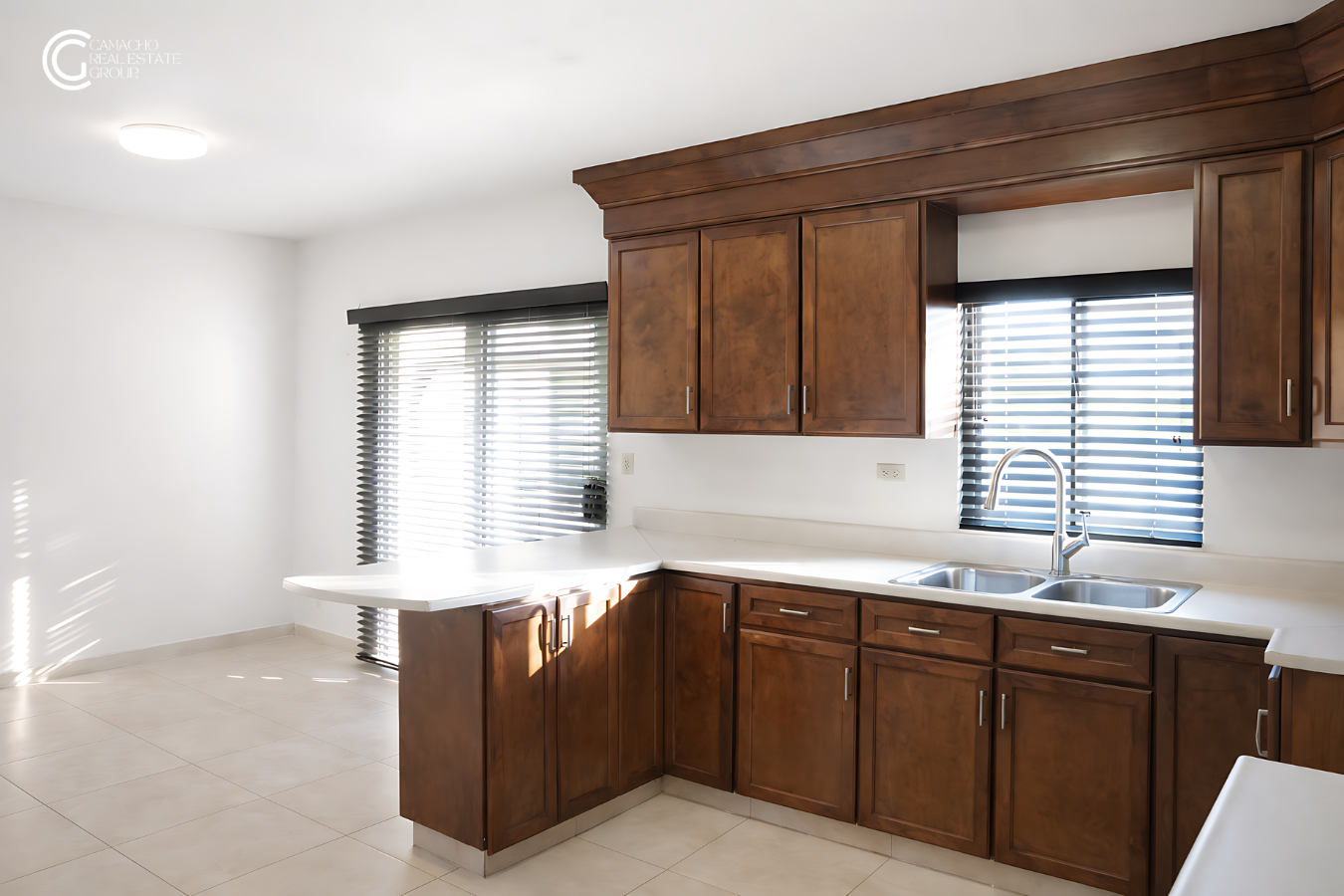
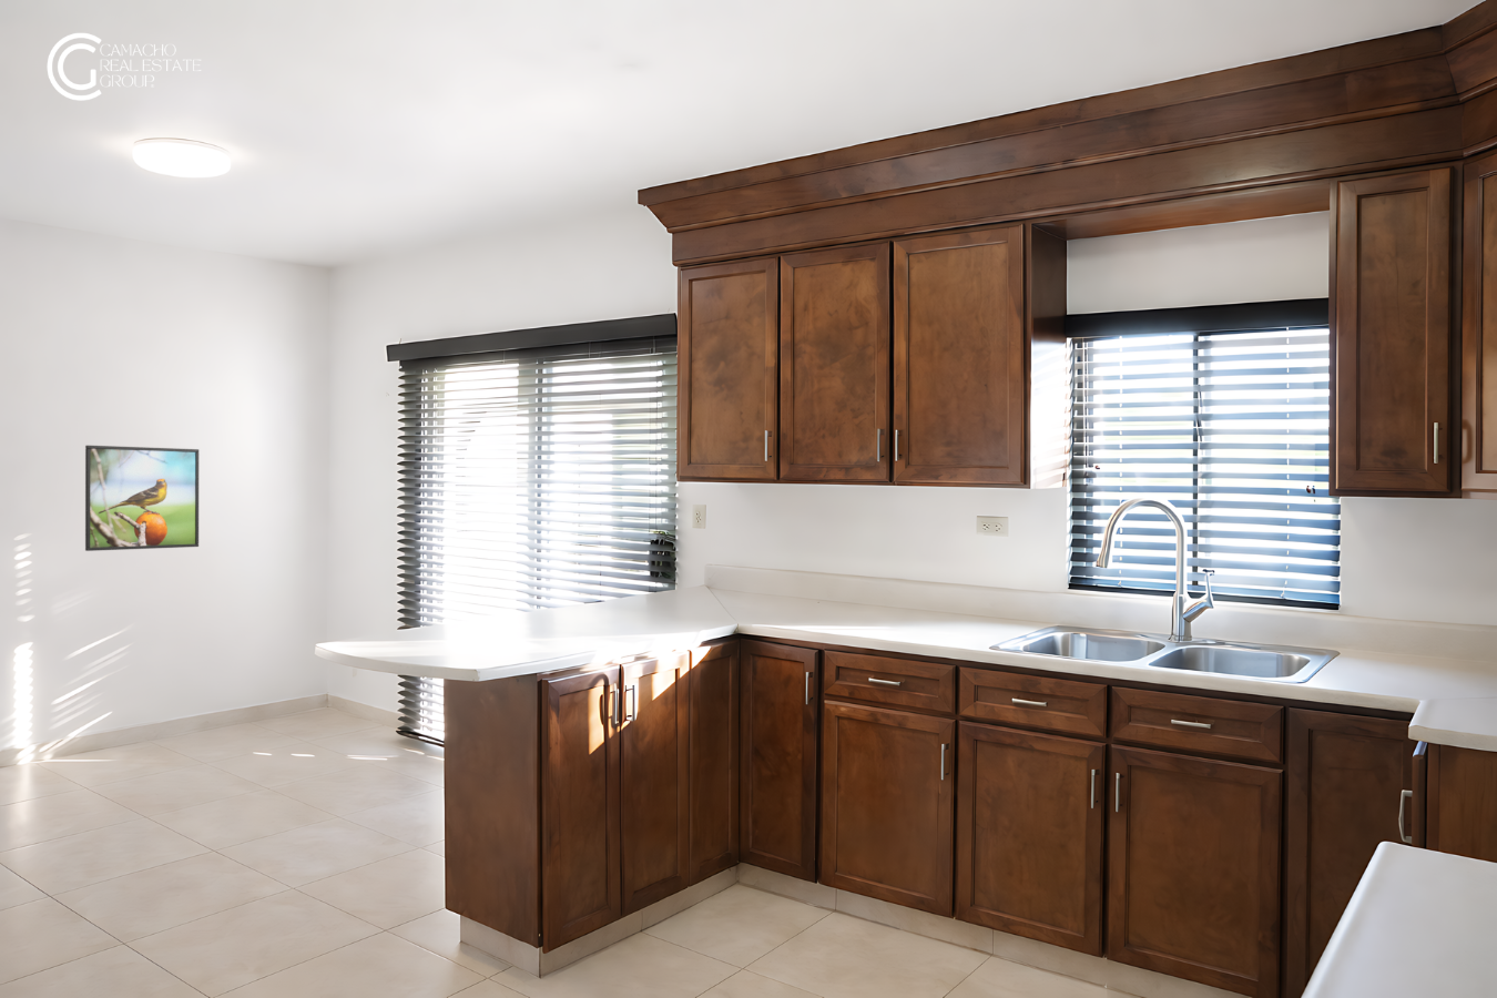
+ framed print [85,444,199,552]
